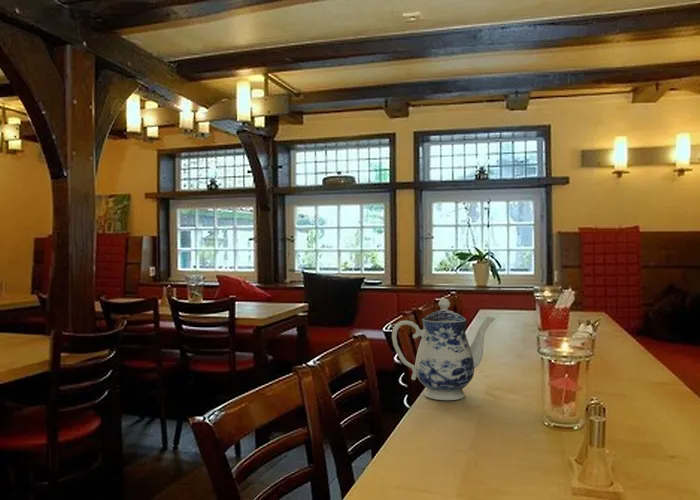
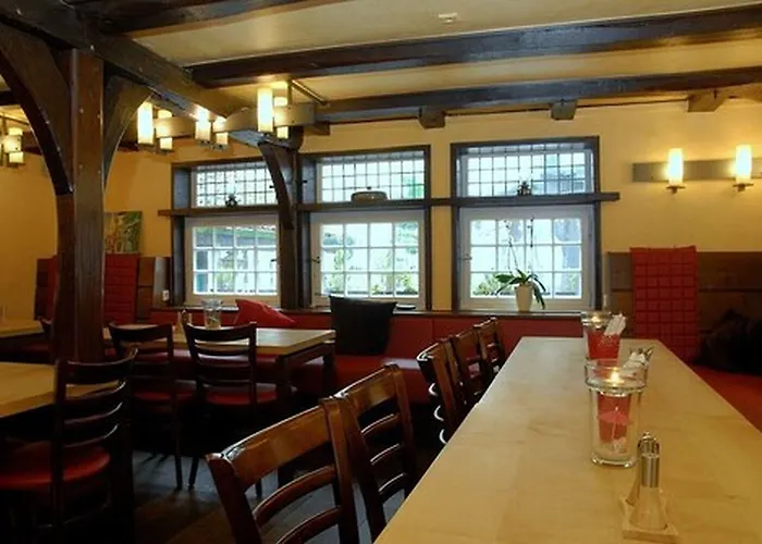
- teapot [391,298,496,401]
